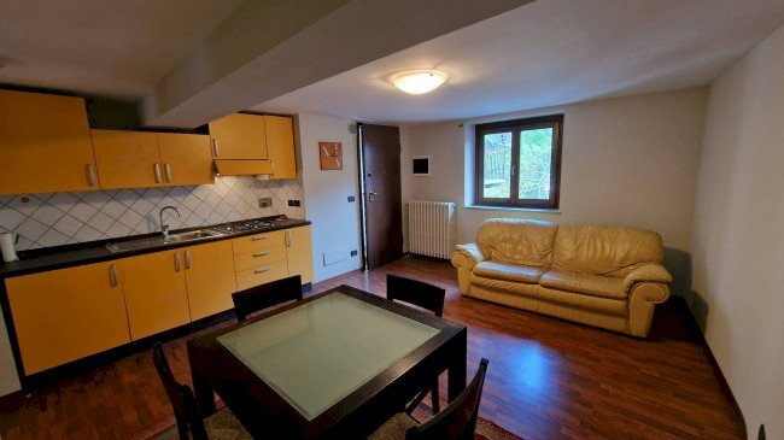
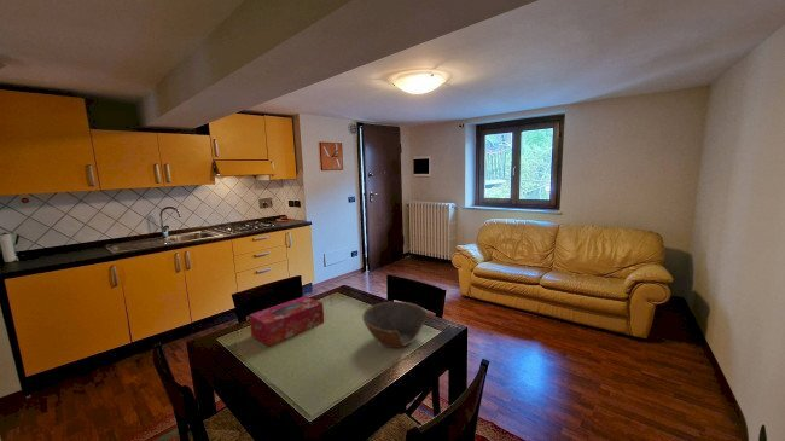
+ tissue box [249,295,325,348]
+ bowl [361,301,430,349]
